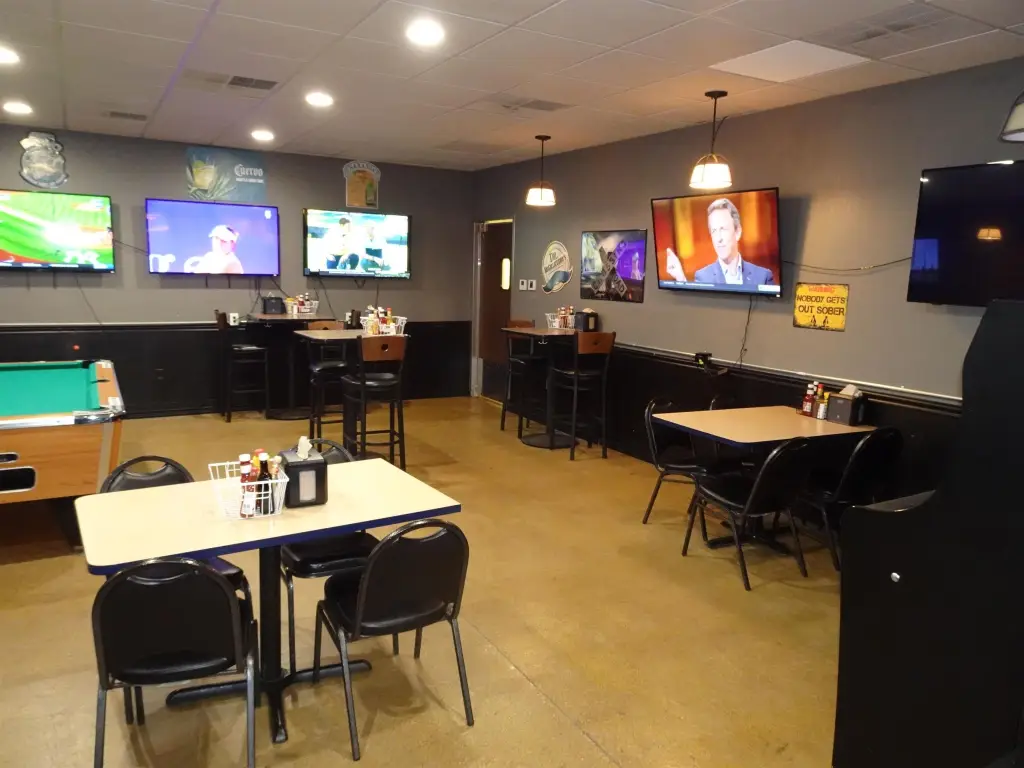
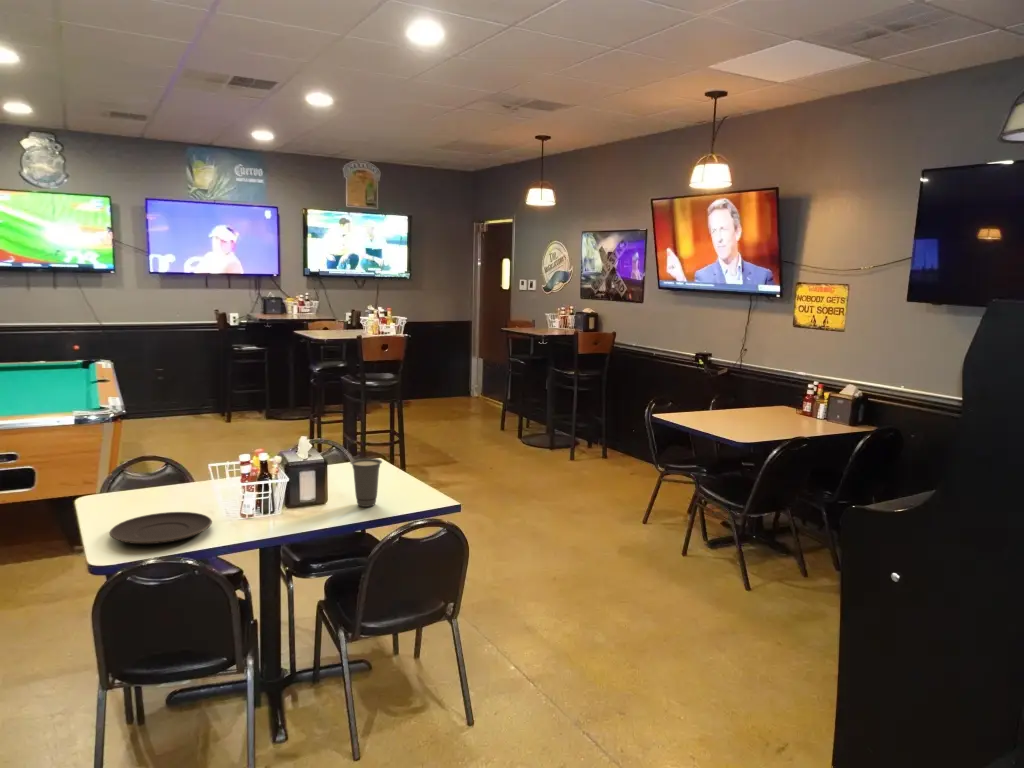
+ plate [108,511,213,545]
+ cup [349,457,383,508]
